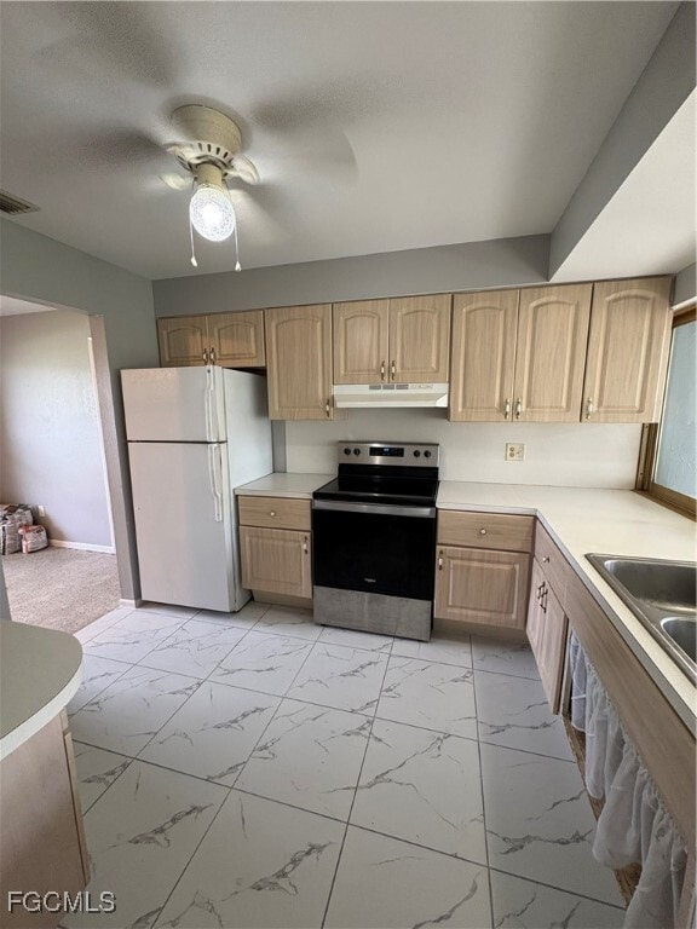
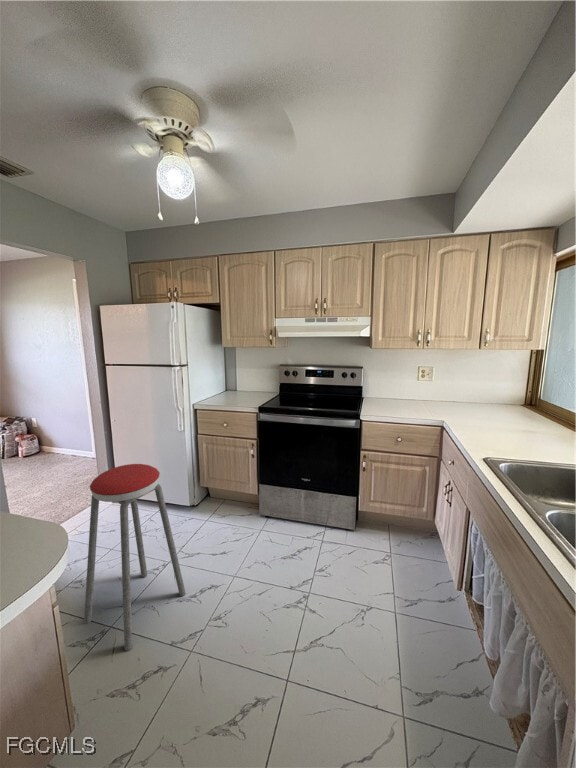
+ music stool [83,463,187,652]
